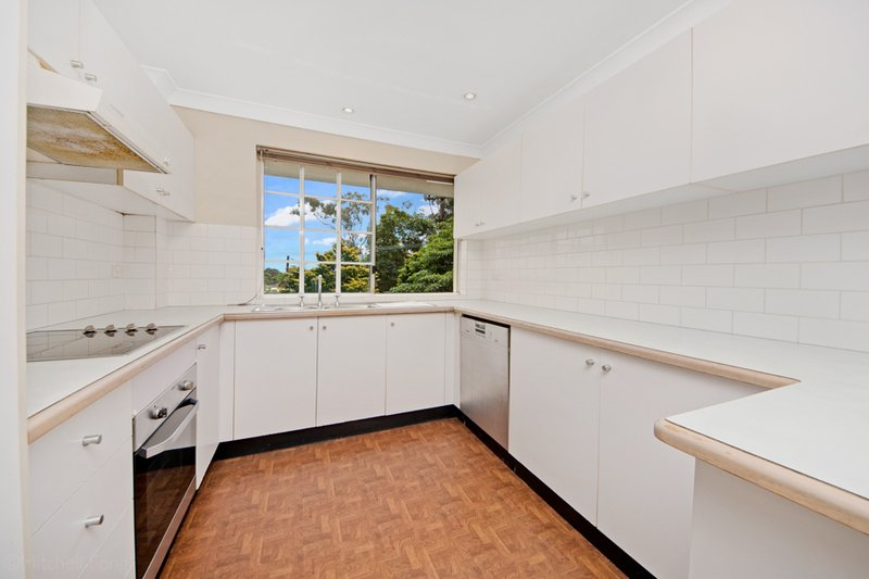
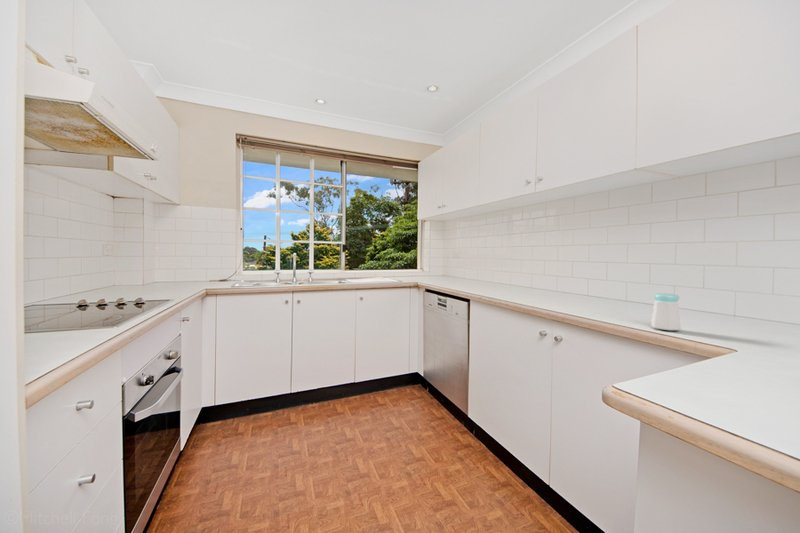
+ salt shaker [650,292,682,331]
